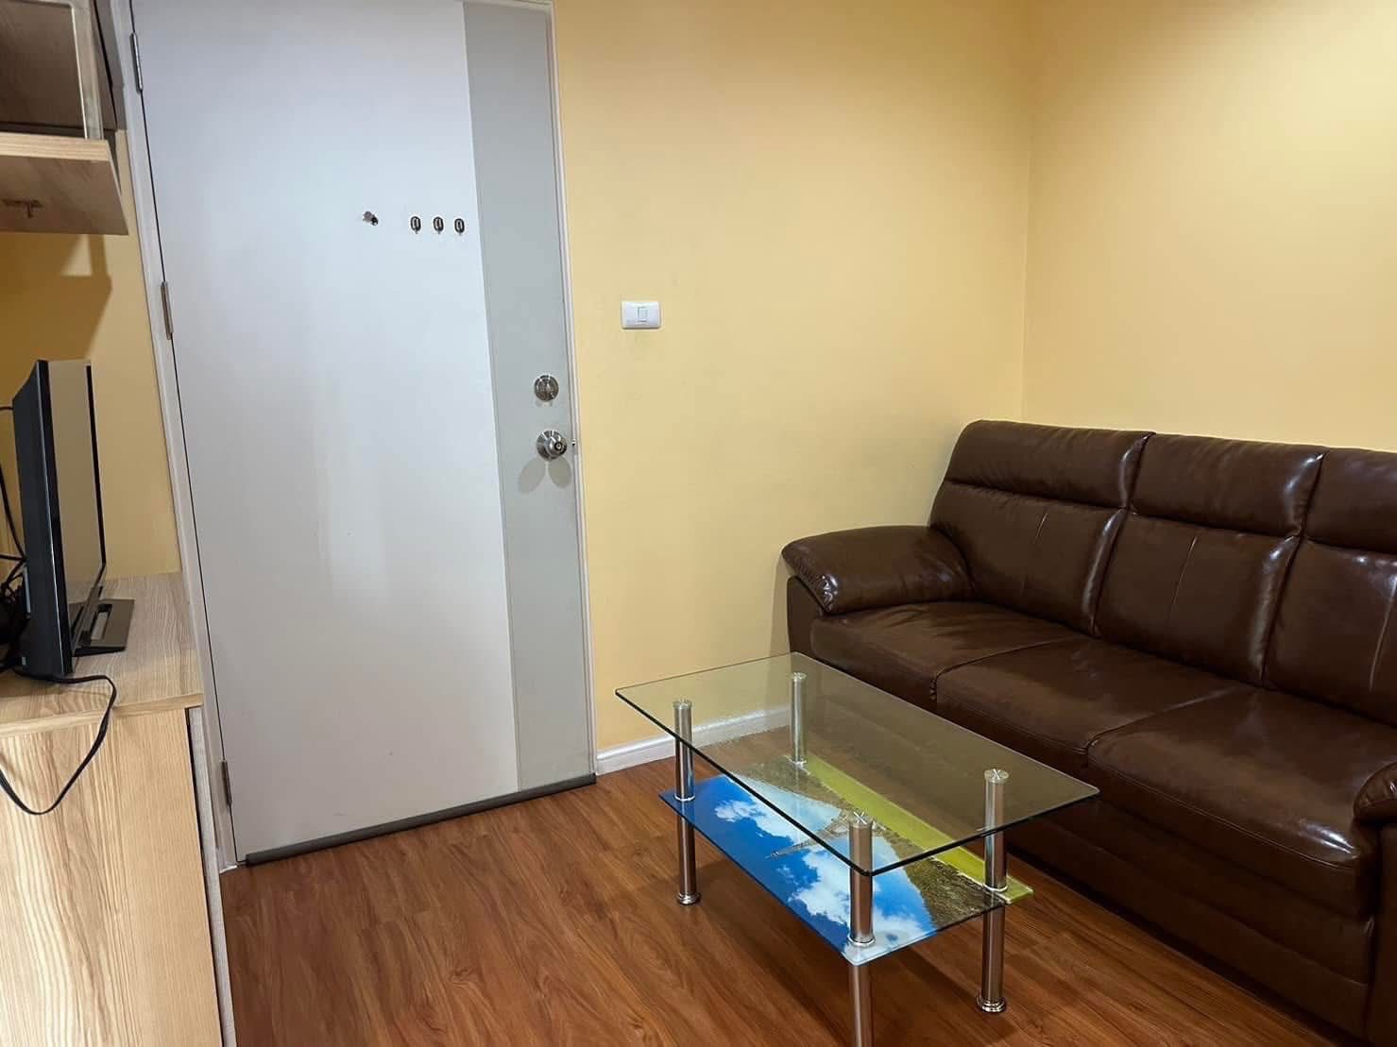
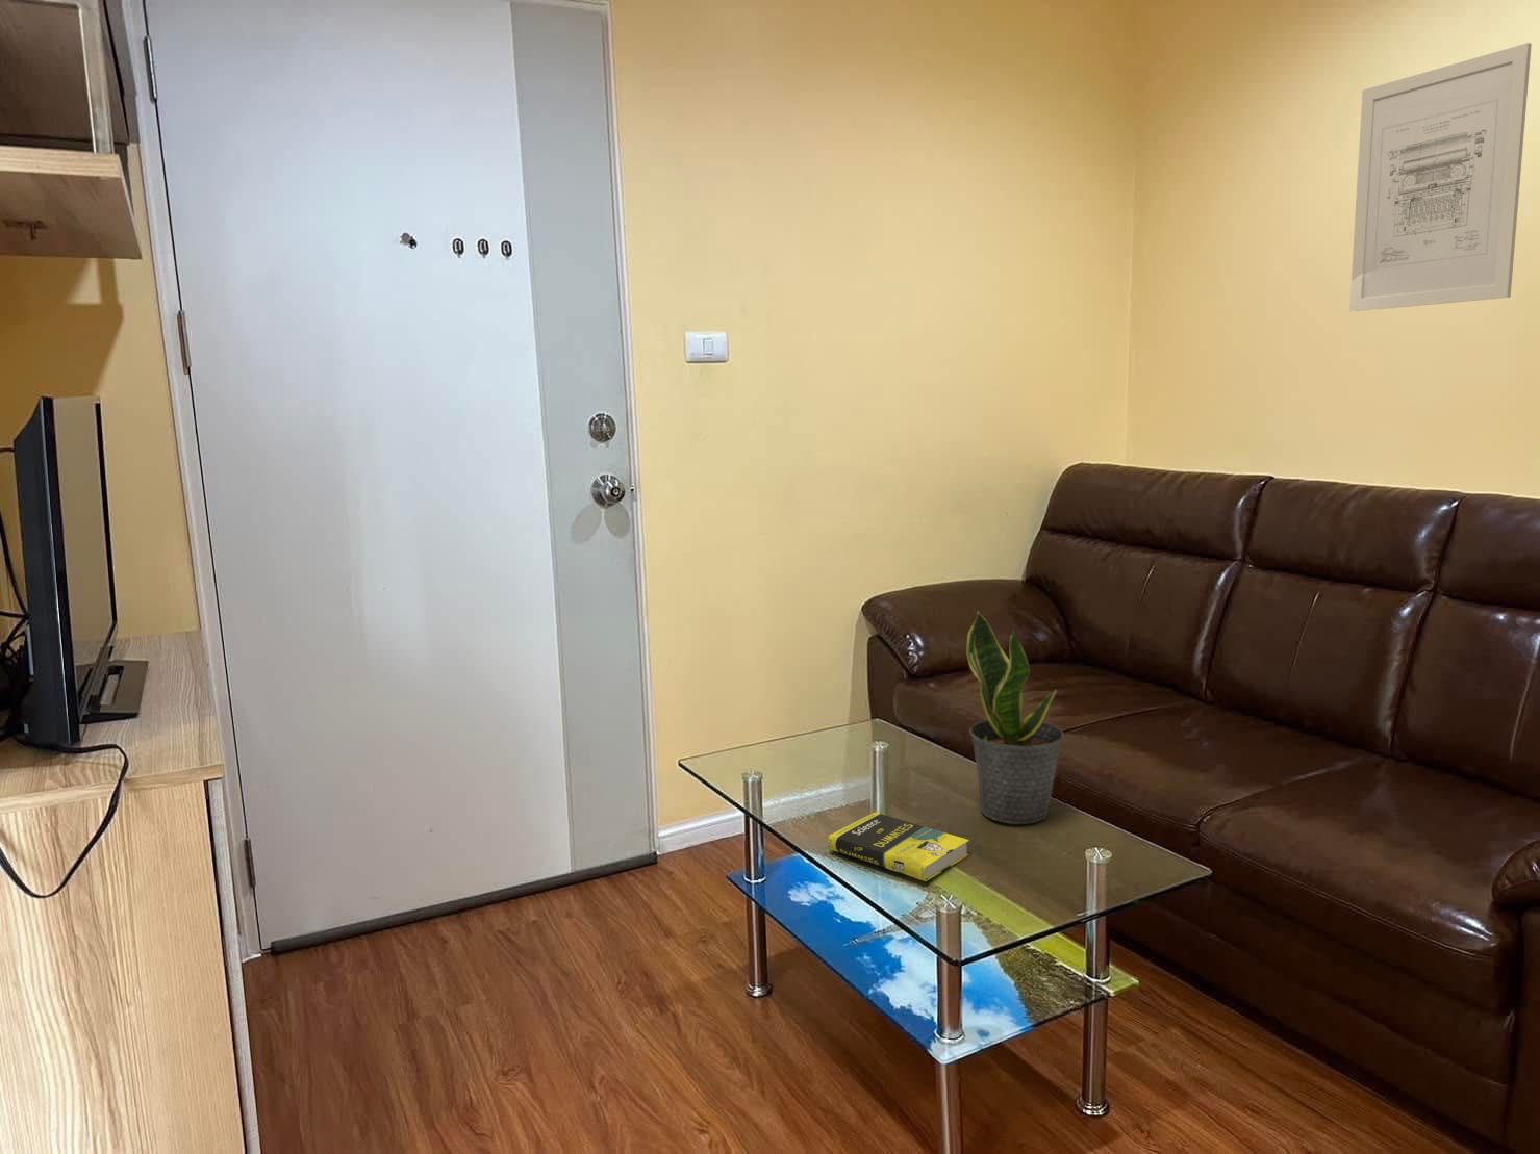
+ potted plant [966,610,1065,825]
+ wall art [1348,41,1533,313]
+ book [827,812,970,882]
